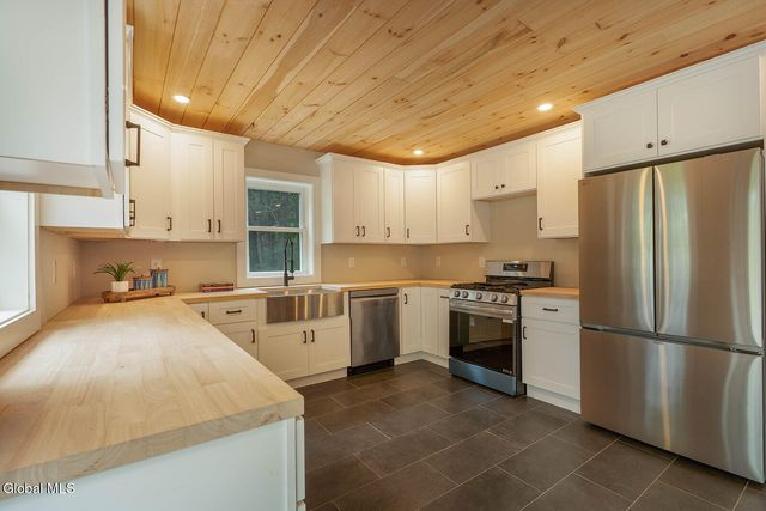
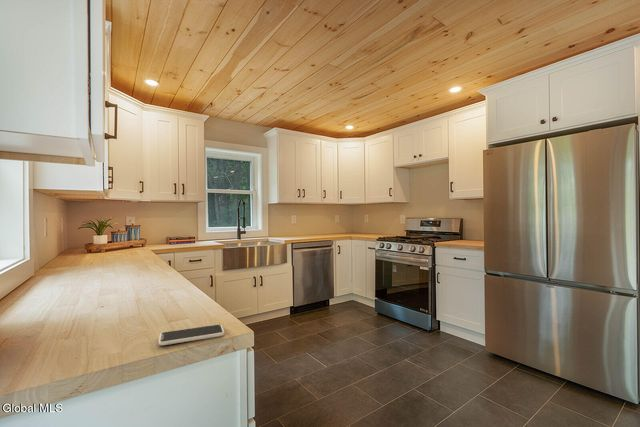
+ smartphone [157,323,225,346]
